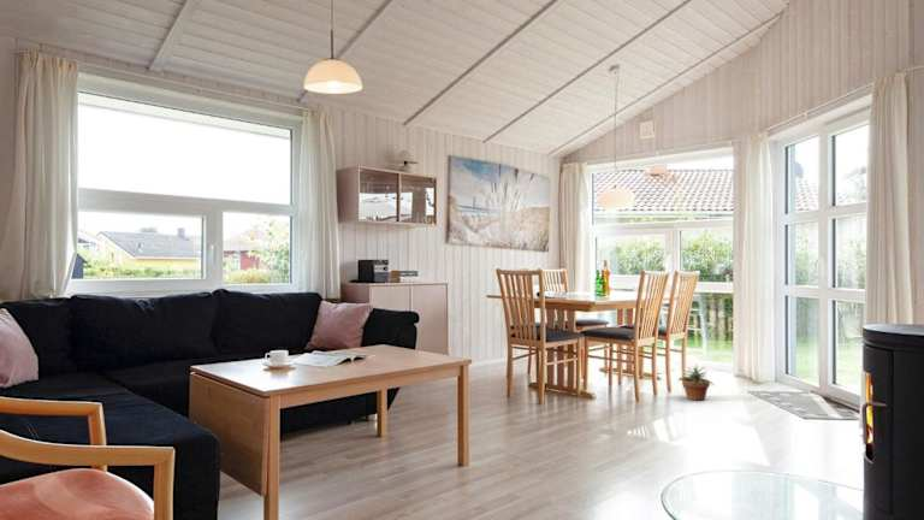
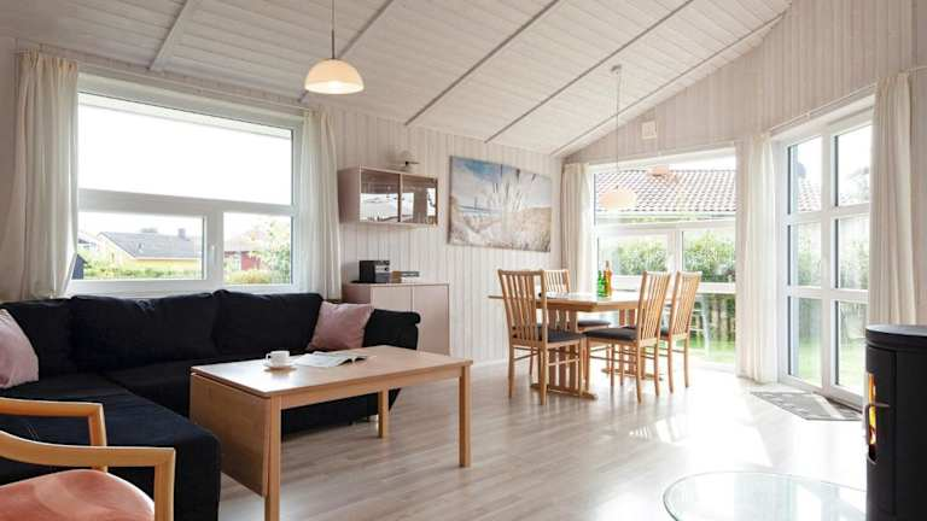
- potted plant [676,362,715,401]
